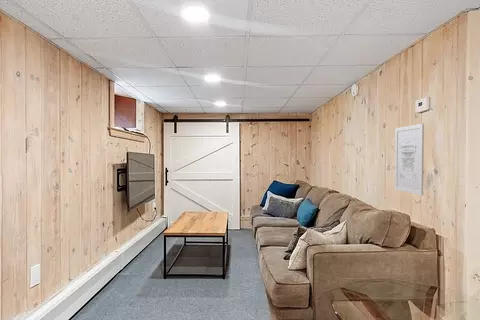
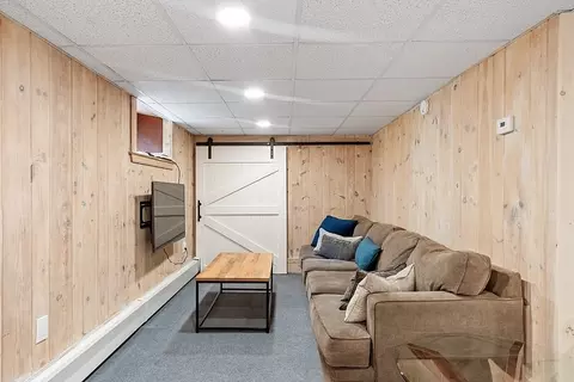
- wall art [394,123,425,196]
